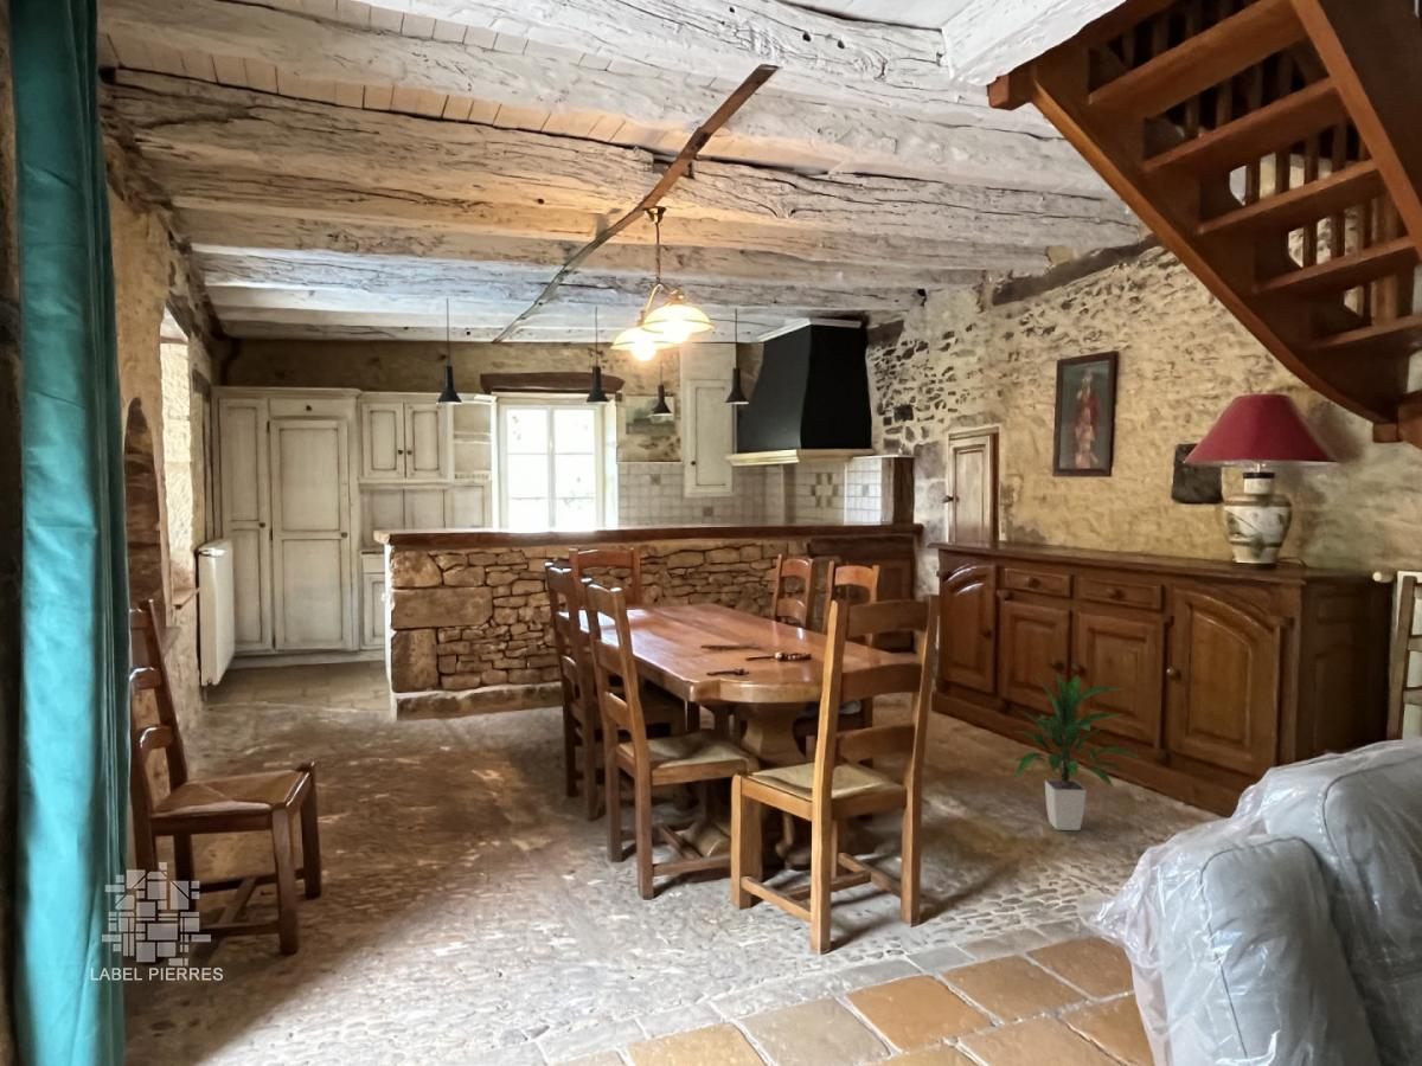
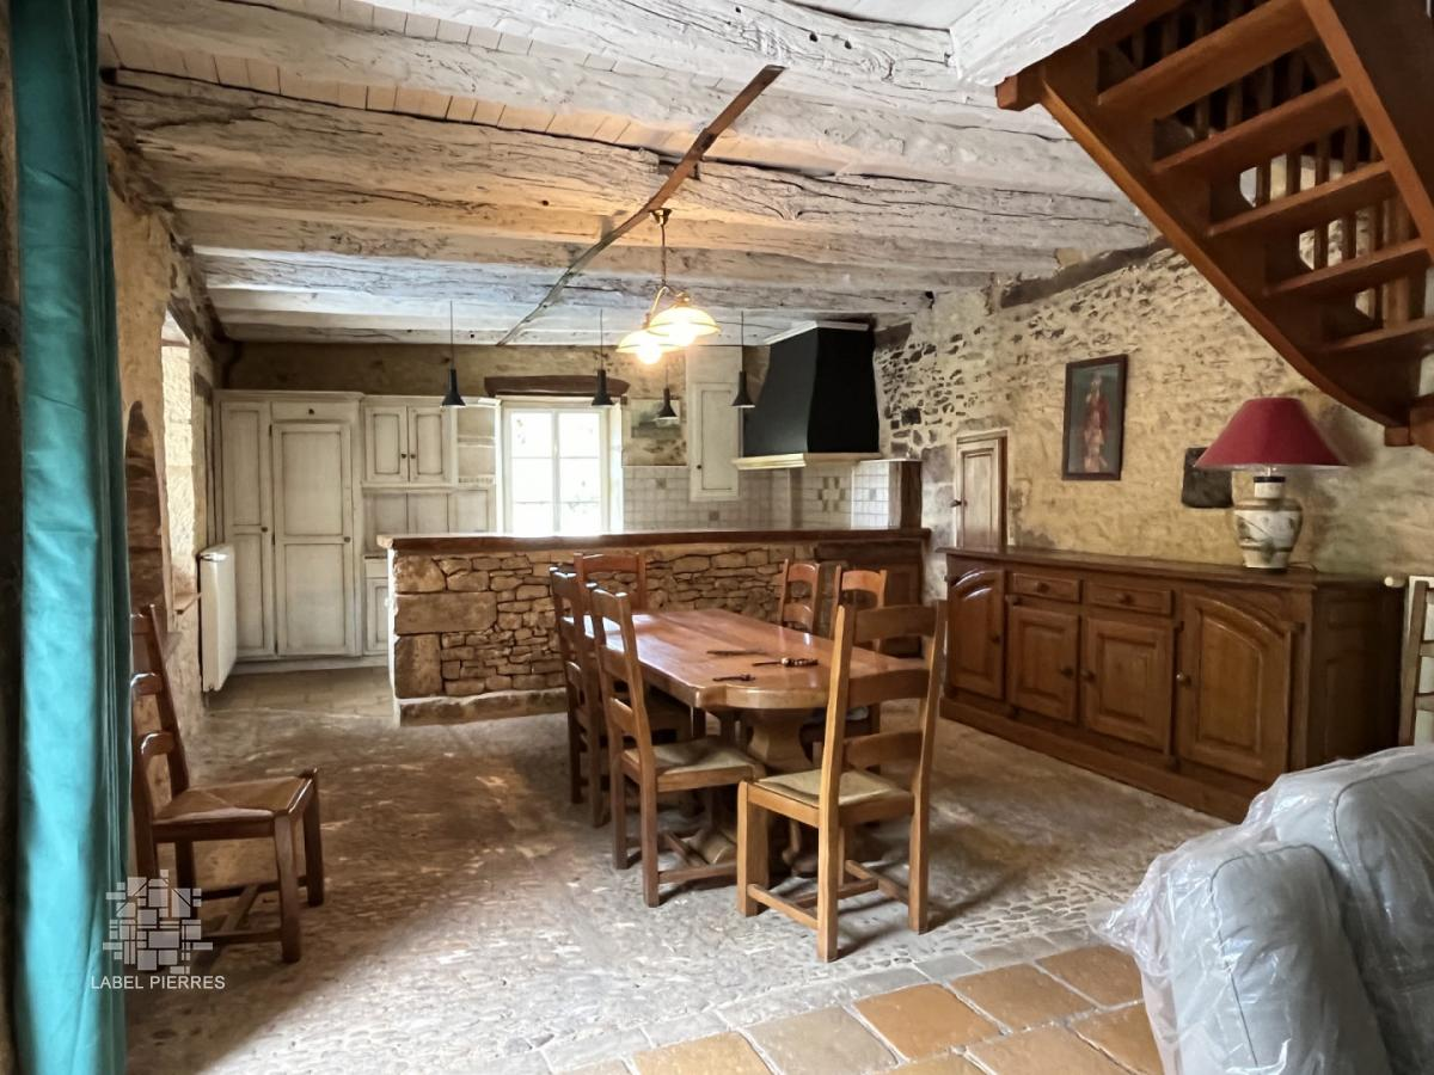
- indoor plant [1010,672,1142,831]
